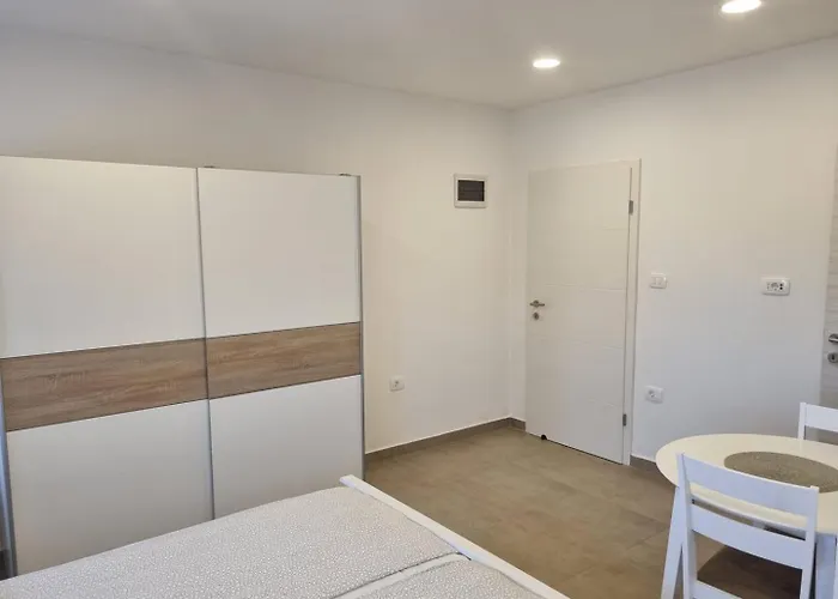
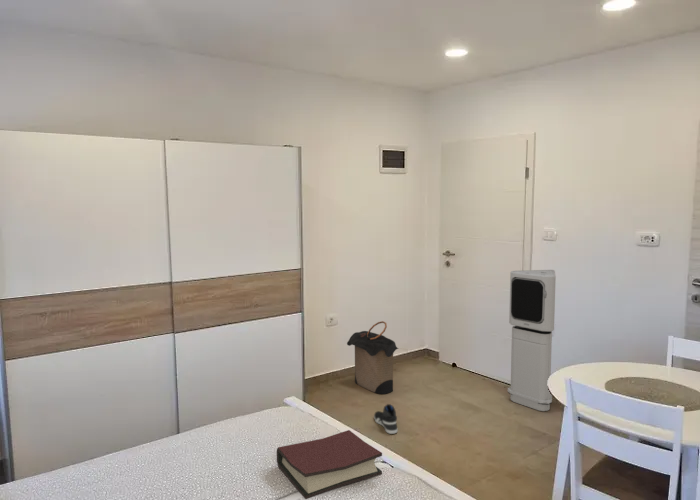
+ air purifier [507,269,557,412]
+ sneaker [373,403,399,435]
+ hardback book [276,429,383,500]
+ laundry hamper [346,320,400,395]
